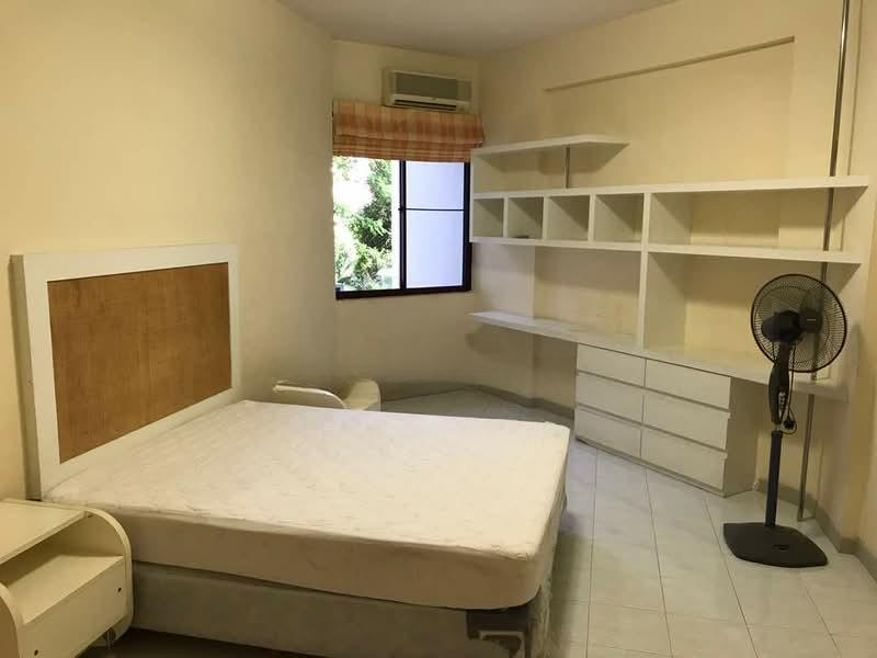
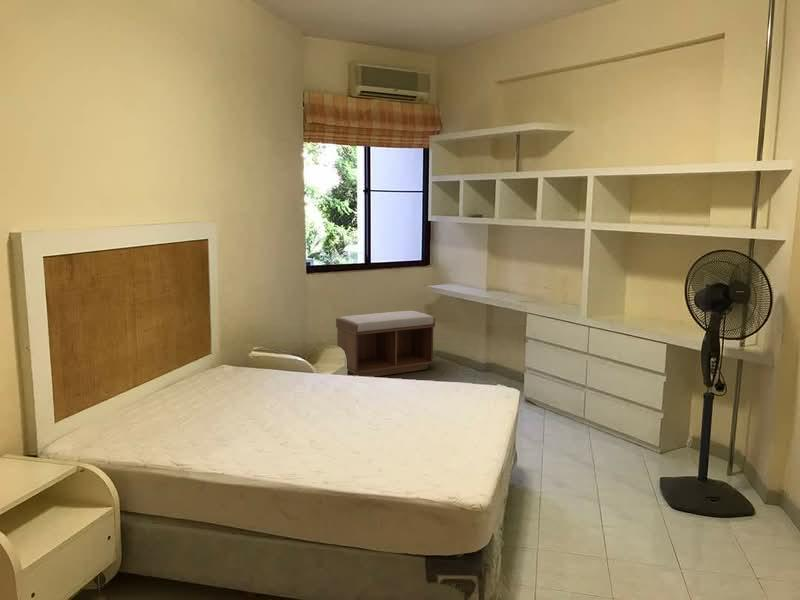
+ bench [335,310,436,378]
